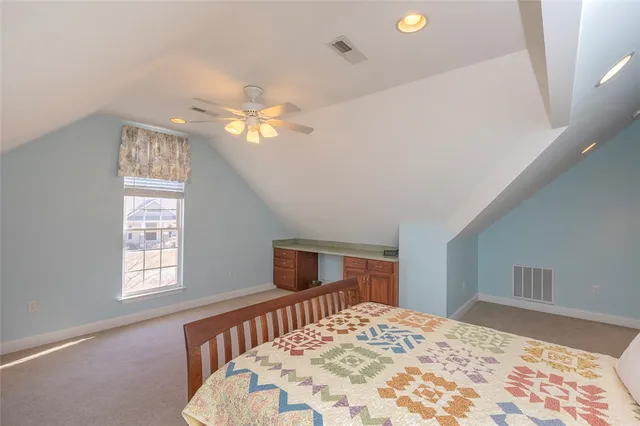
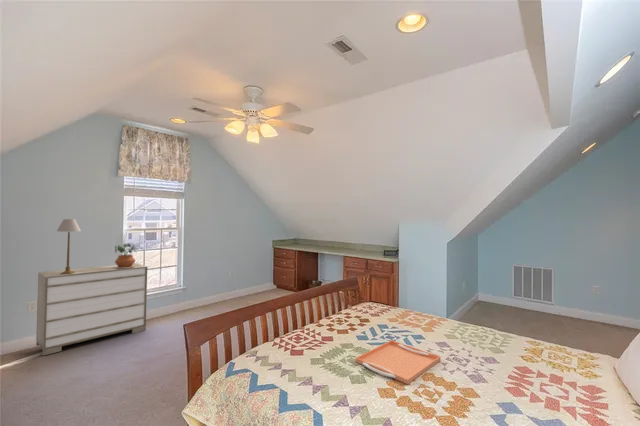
+ dresser [35,262,149,356]
+ serving tray [354,339,442,385]
+ potted plant [114,243,140,268]
+ table lamp [56,218,82,274]
